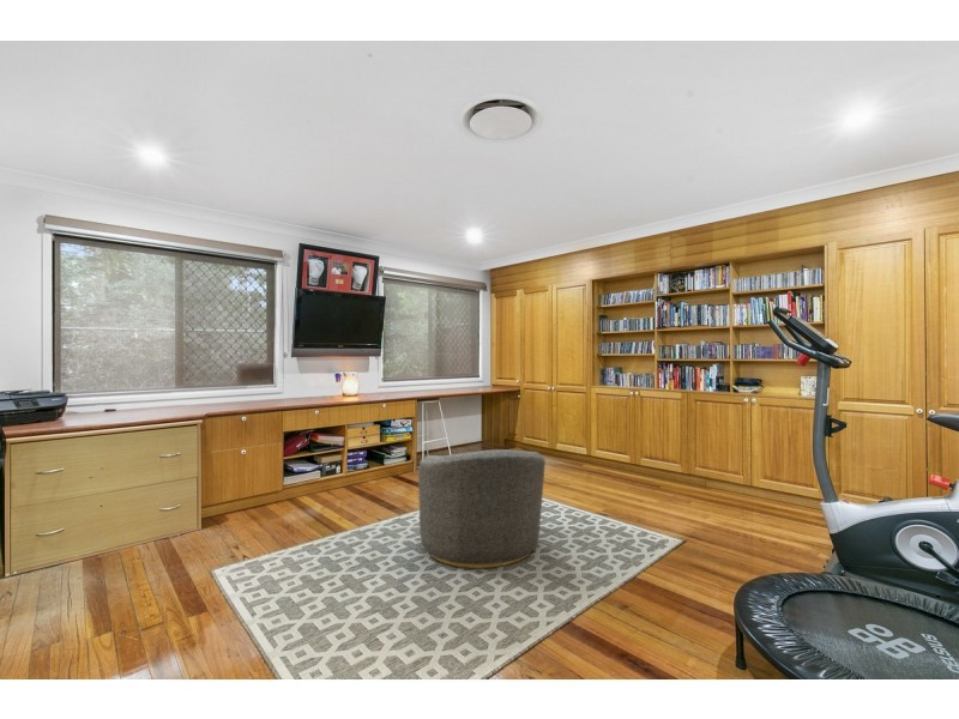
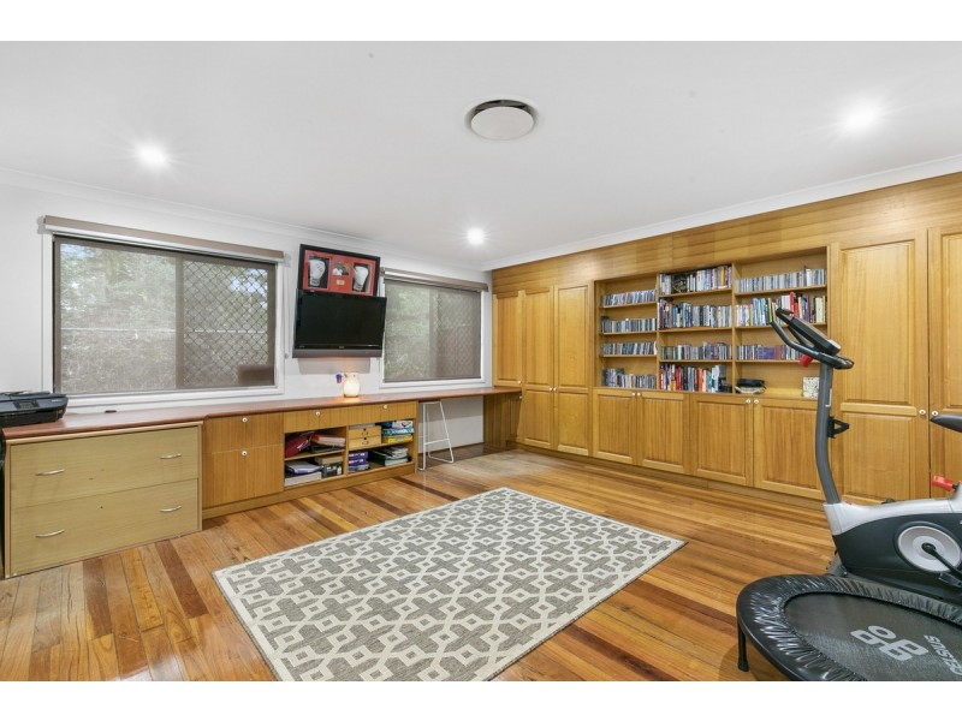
- armchair [417,448,547,569]
